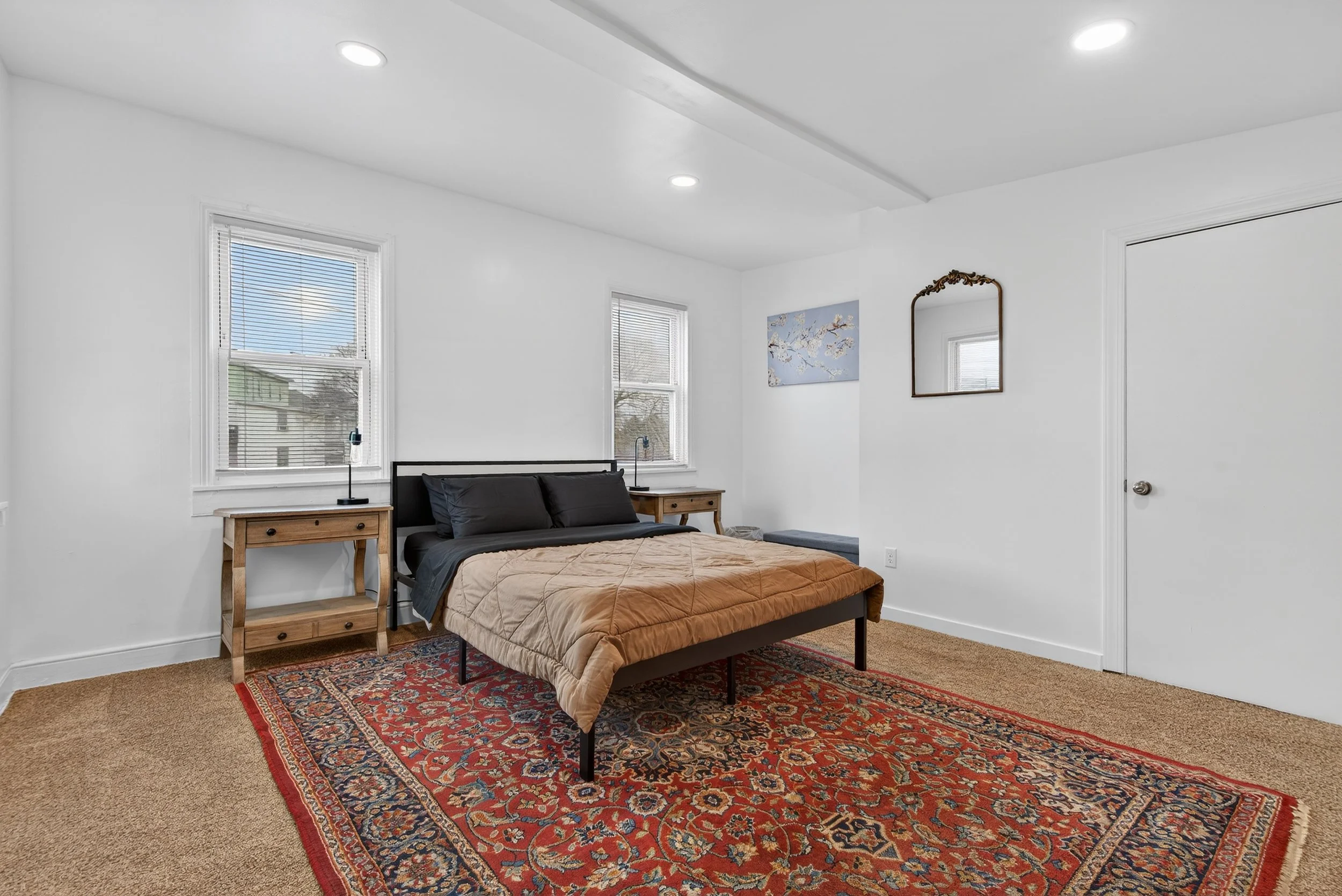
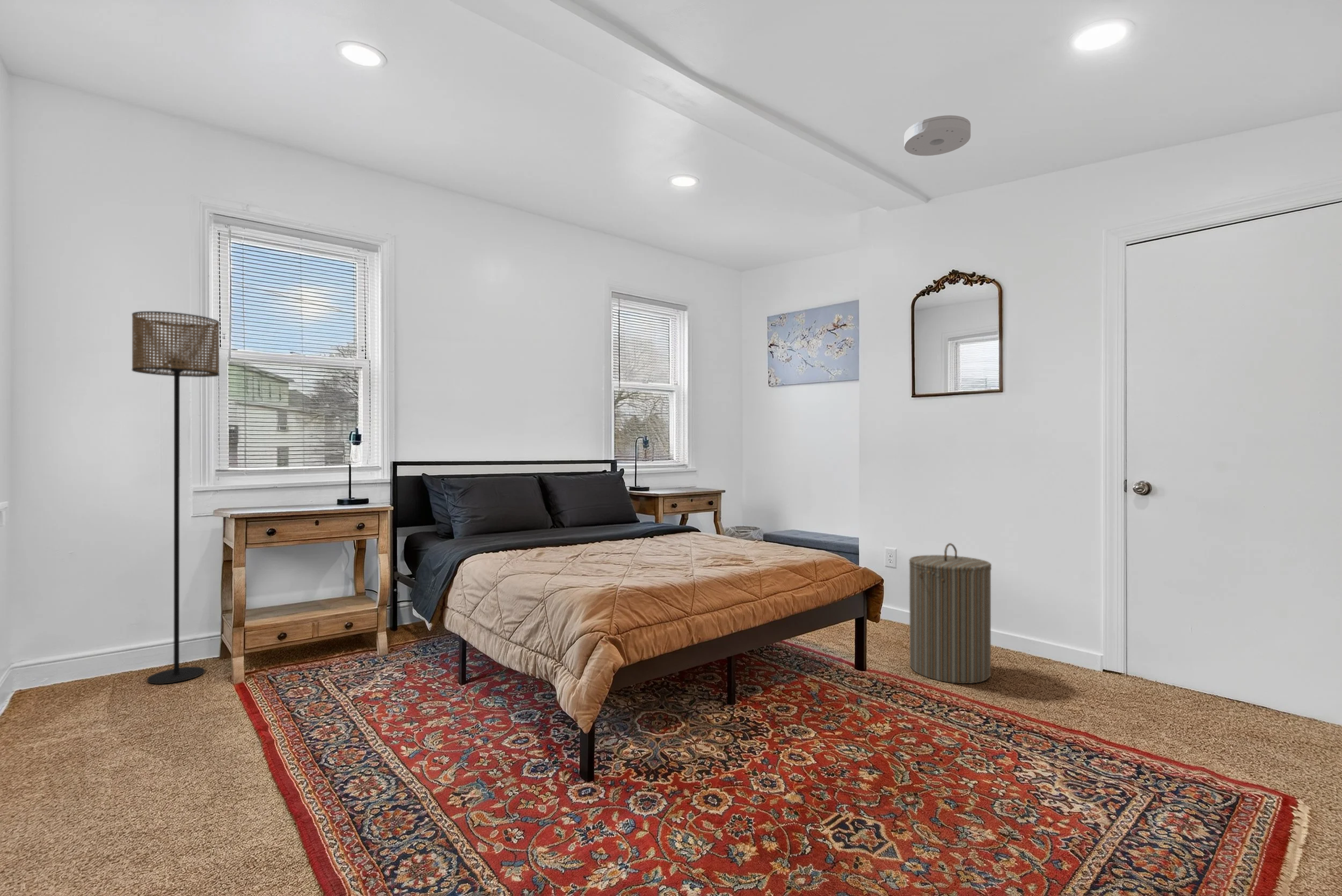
+ floor lamp [132,311,220,685]
+ laundry hamper [908,542,992,684]
+ smoke detector [903,115,971,156]
